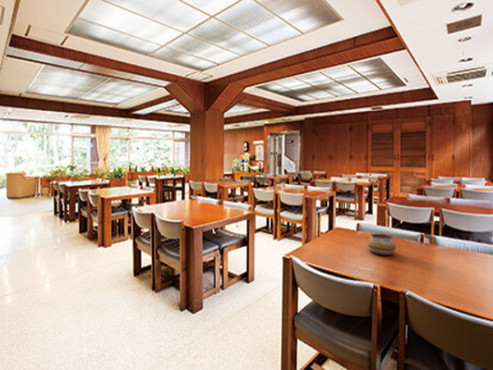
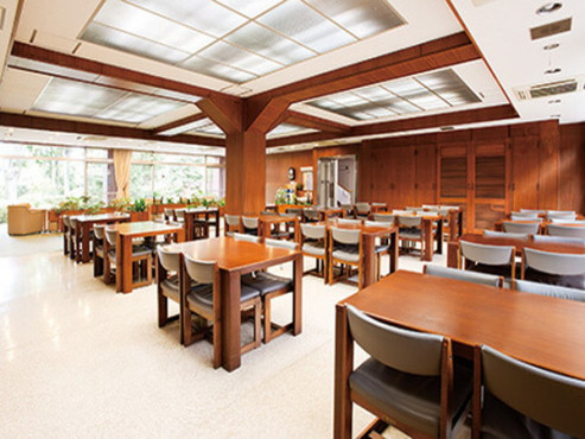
- decorative bowl [367,233,397,256]
